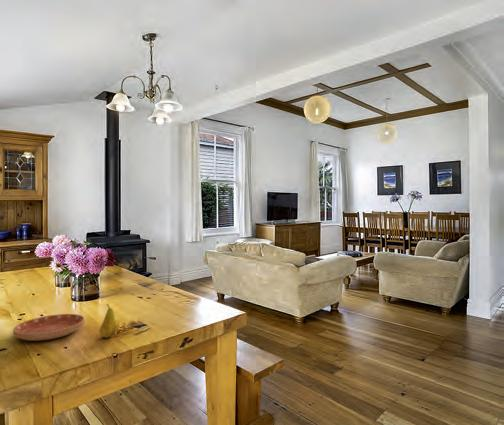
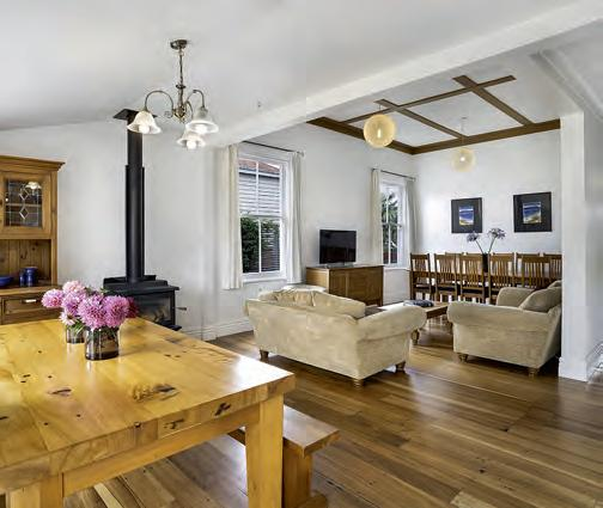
- saucer [12,313,85,342]
- fruit [98,303,118,338]
